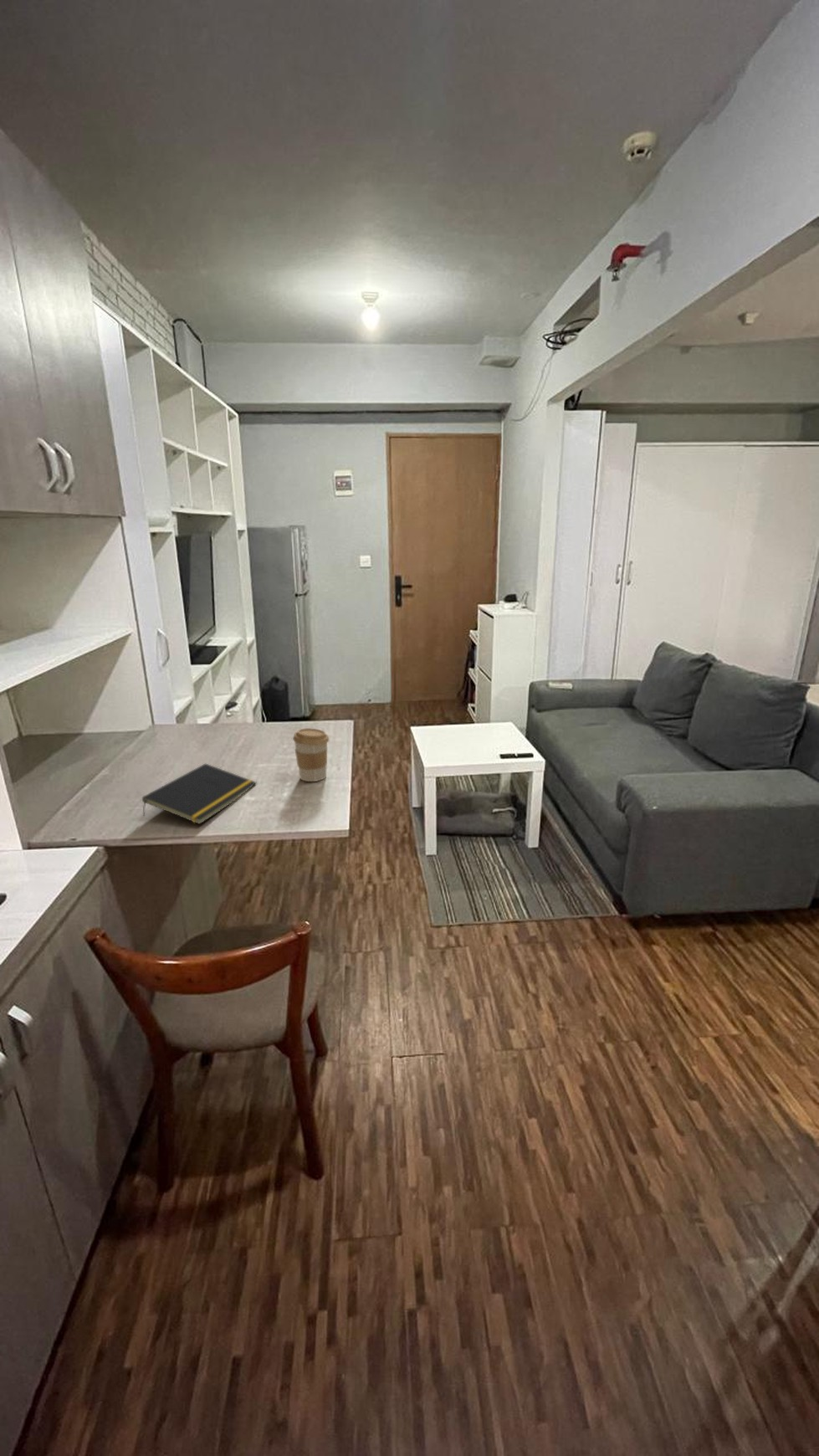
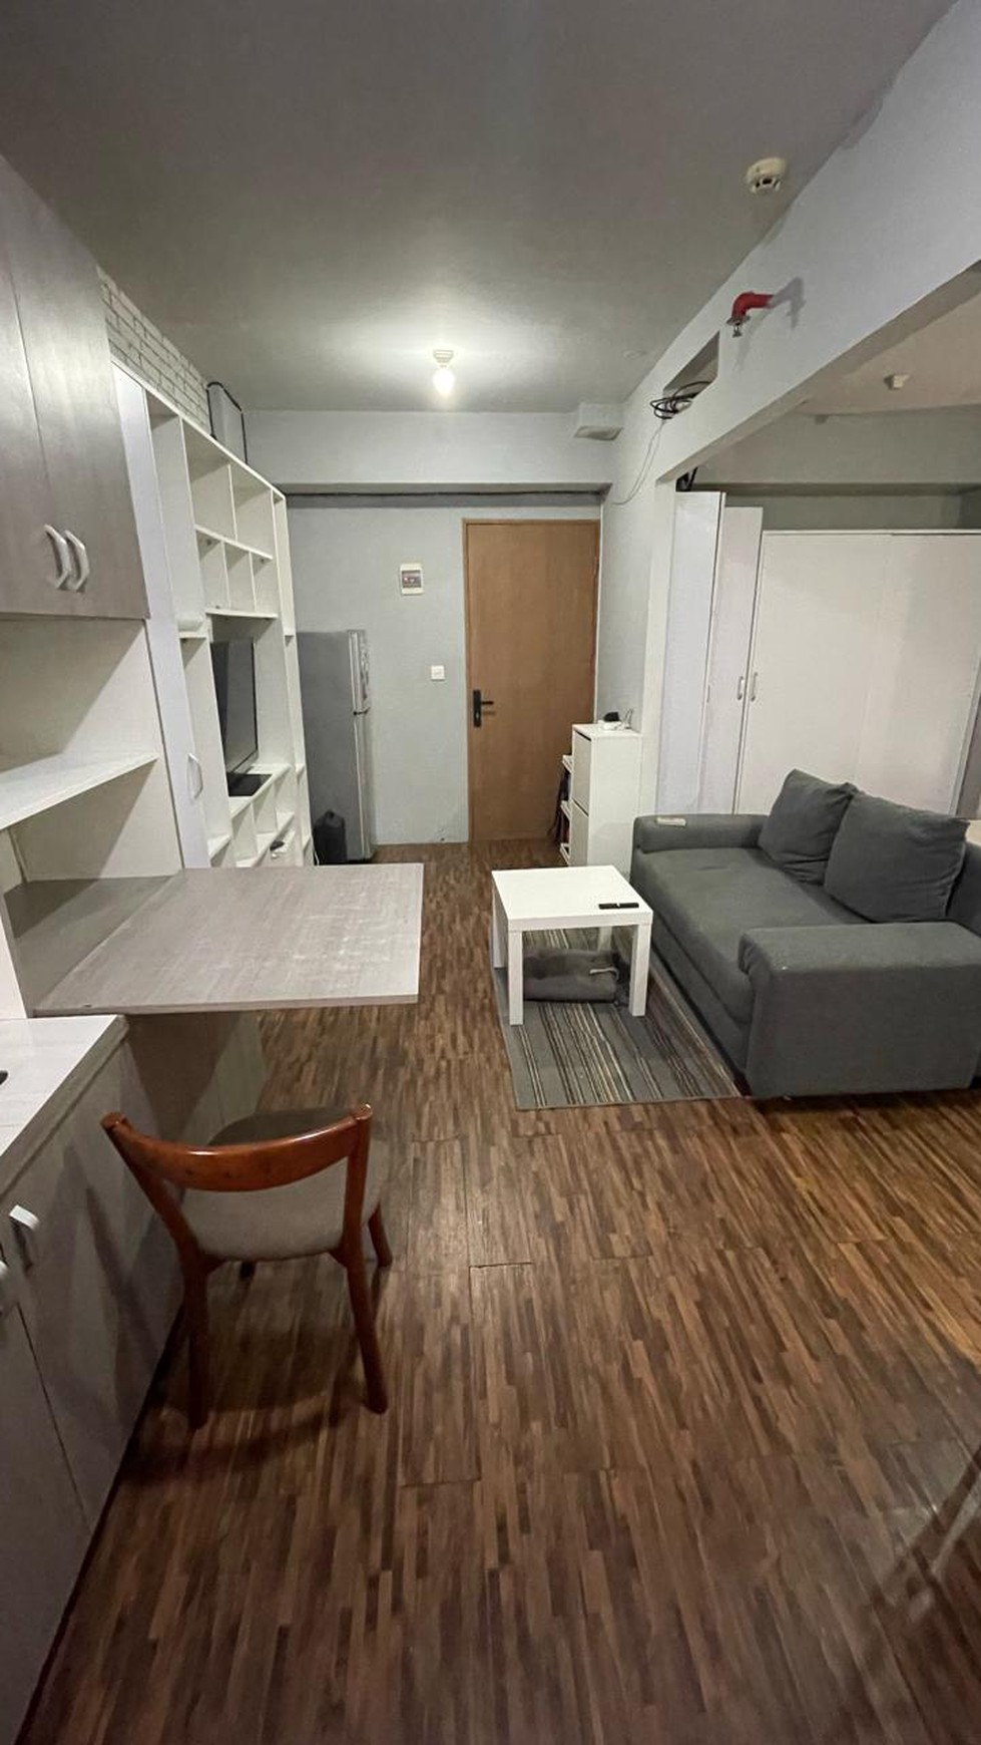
- coffee cup [292,727,330,782]
- notepad [141,762,258,825]
